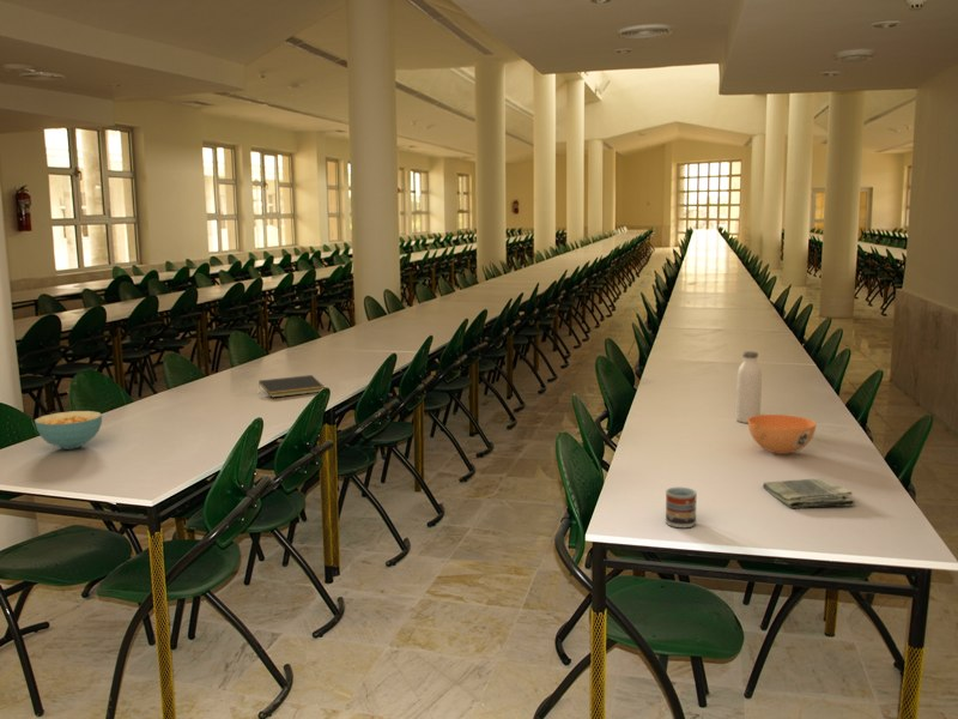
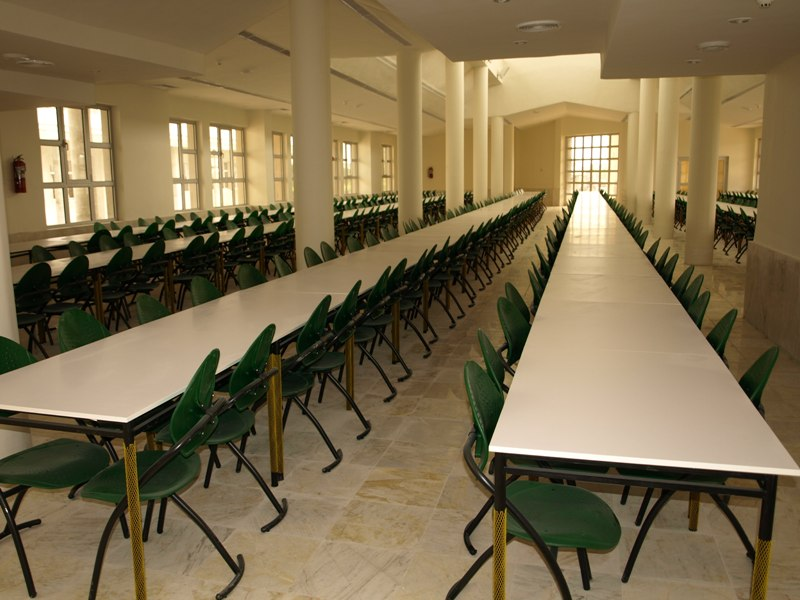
- soup bowl [747,413,817,455]
- cup [665,485,698,528]
- dish towel [762,478,856,509]
- cereal bowl [34,410,103,451]
- water bottle [735,350,763,424]
- notepad [257,374,327,399]
